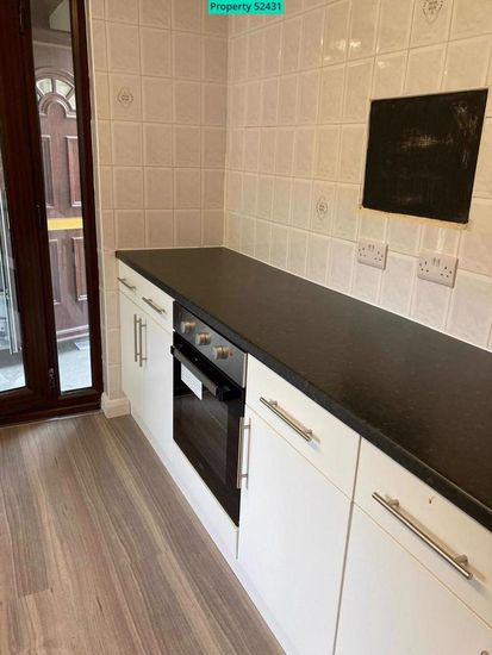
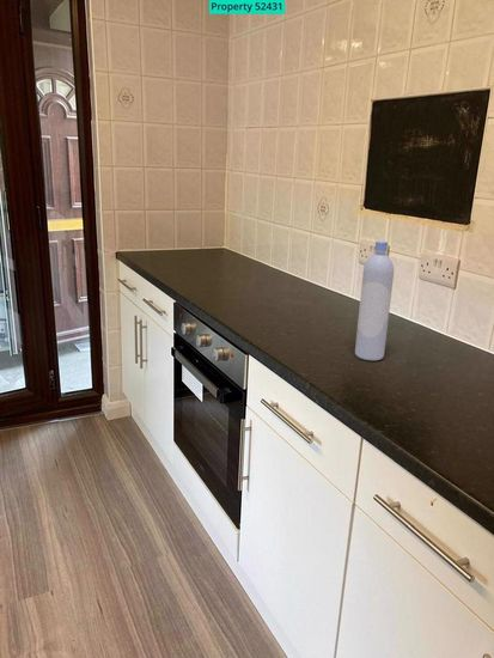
+ bottle [354,239,395,361]
